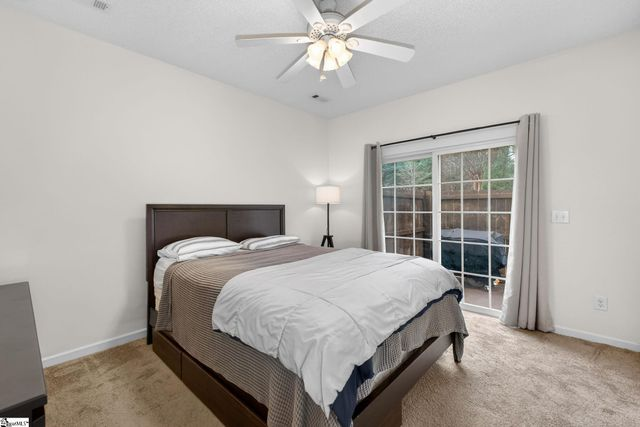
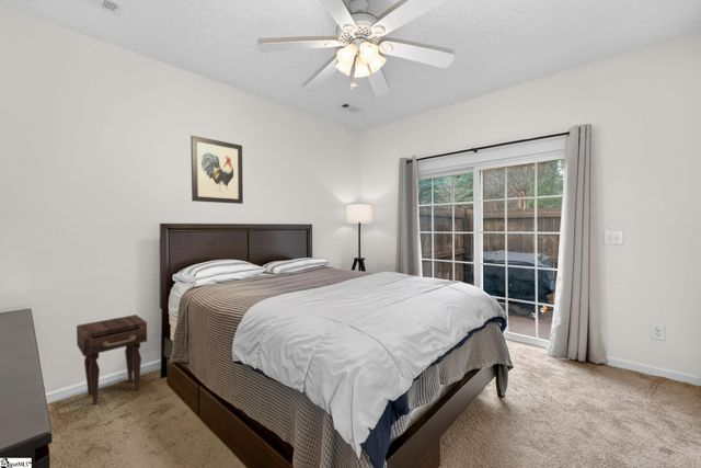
+ nightstand [76,313,148,406]
+ wall art [189,135,244,205]
